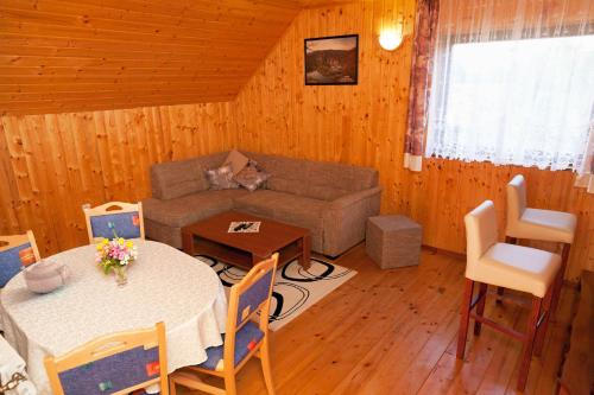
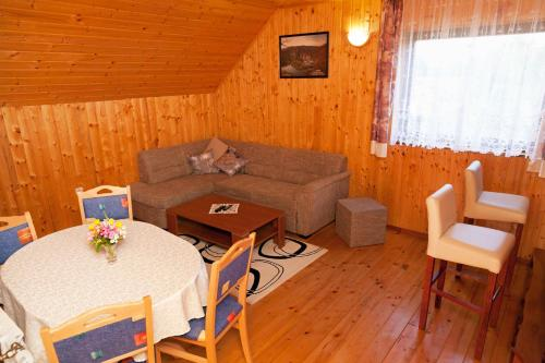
- teapot [19,257,74,294]
